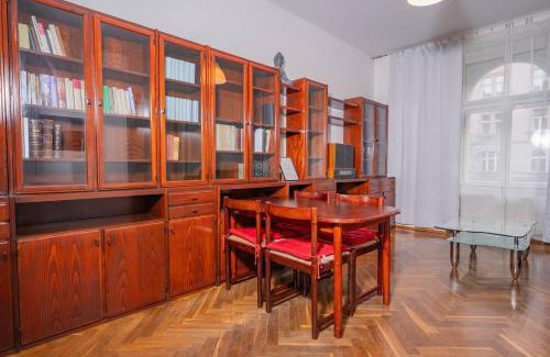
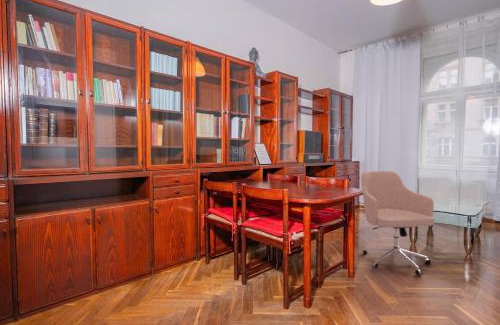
+ chair [360,170,435,276]
